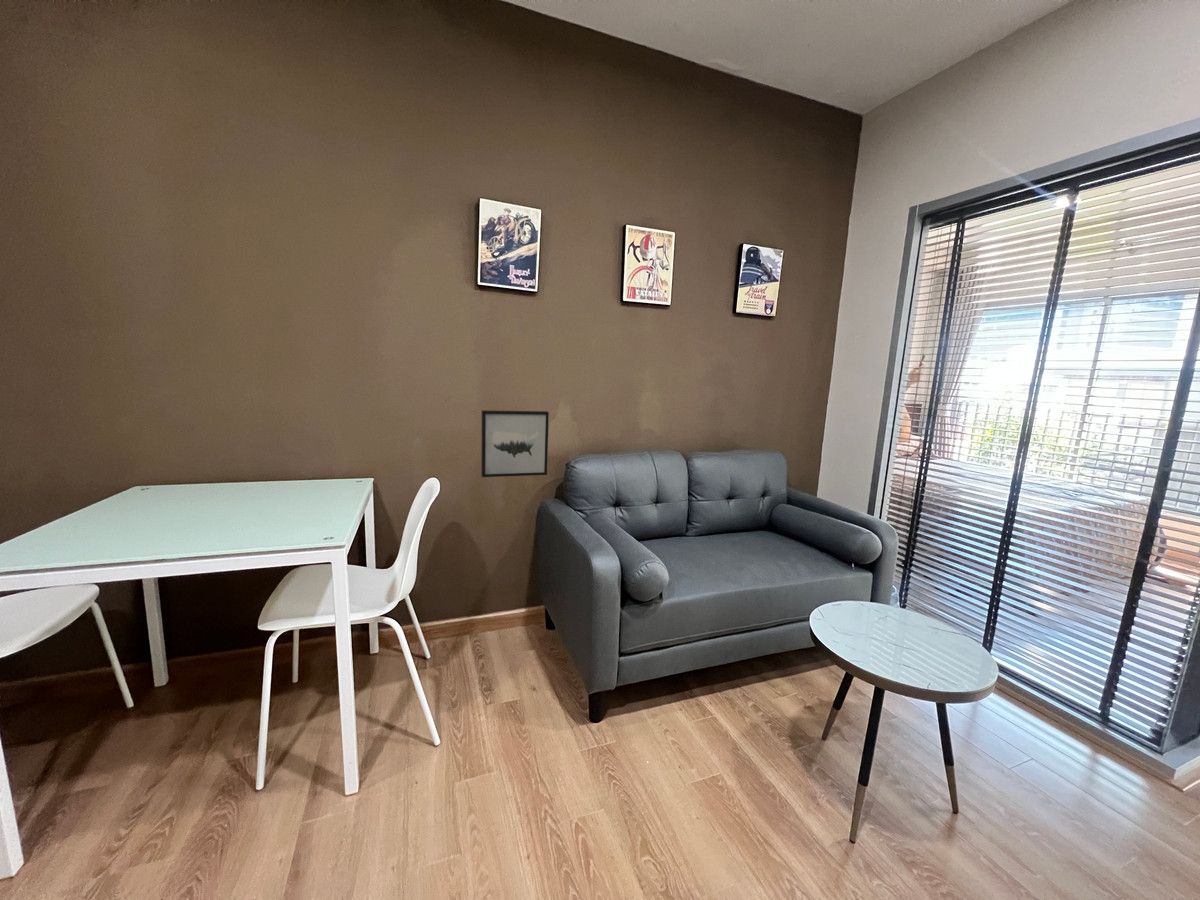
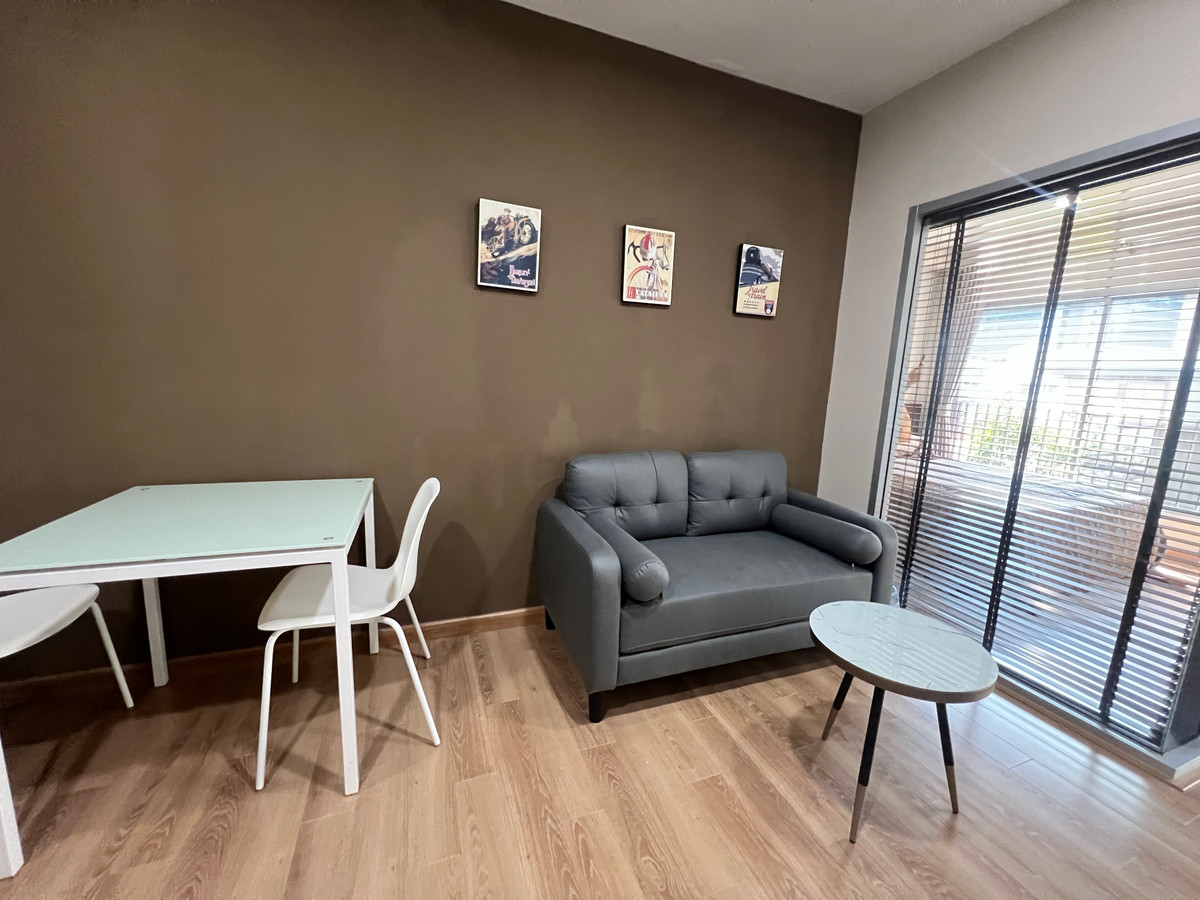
- wall art [480,409,550,478]
